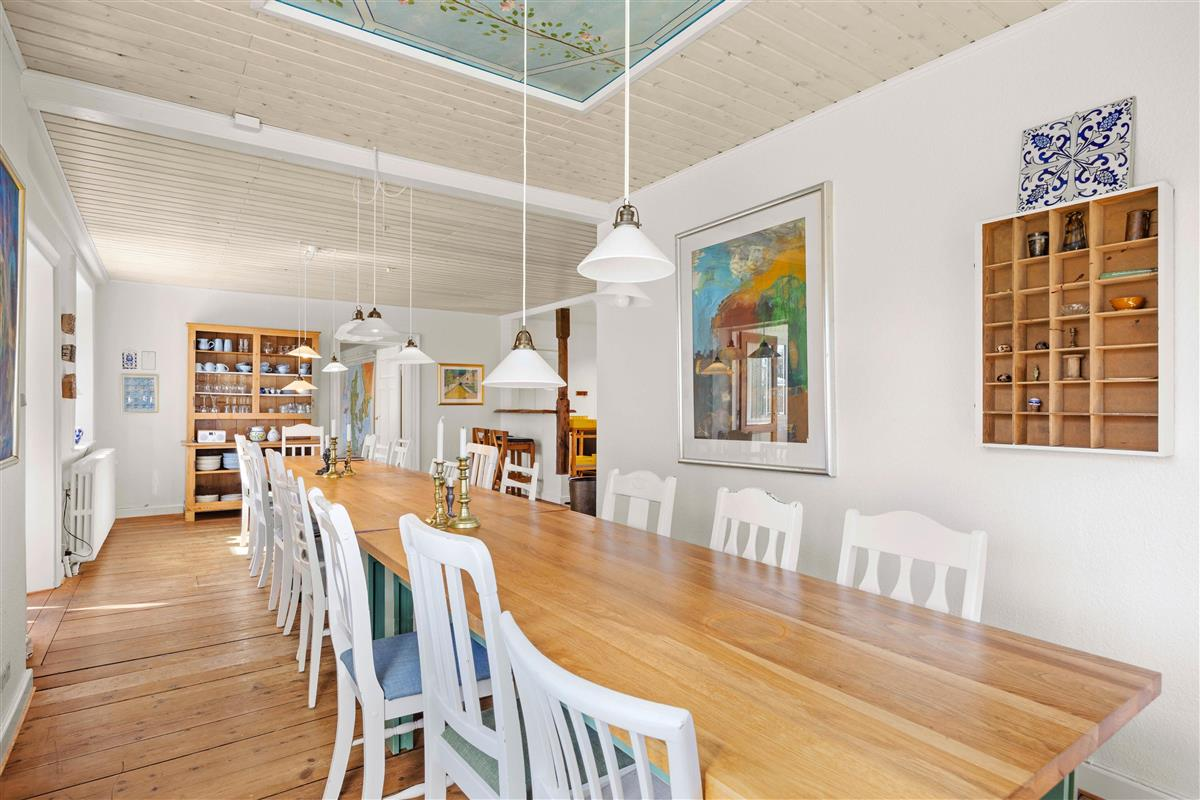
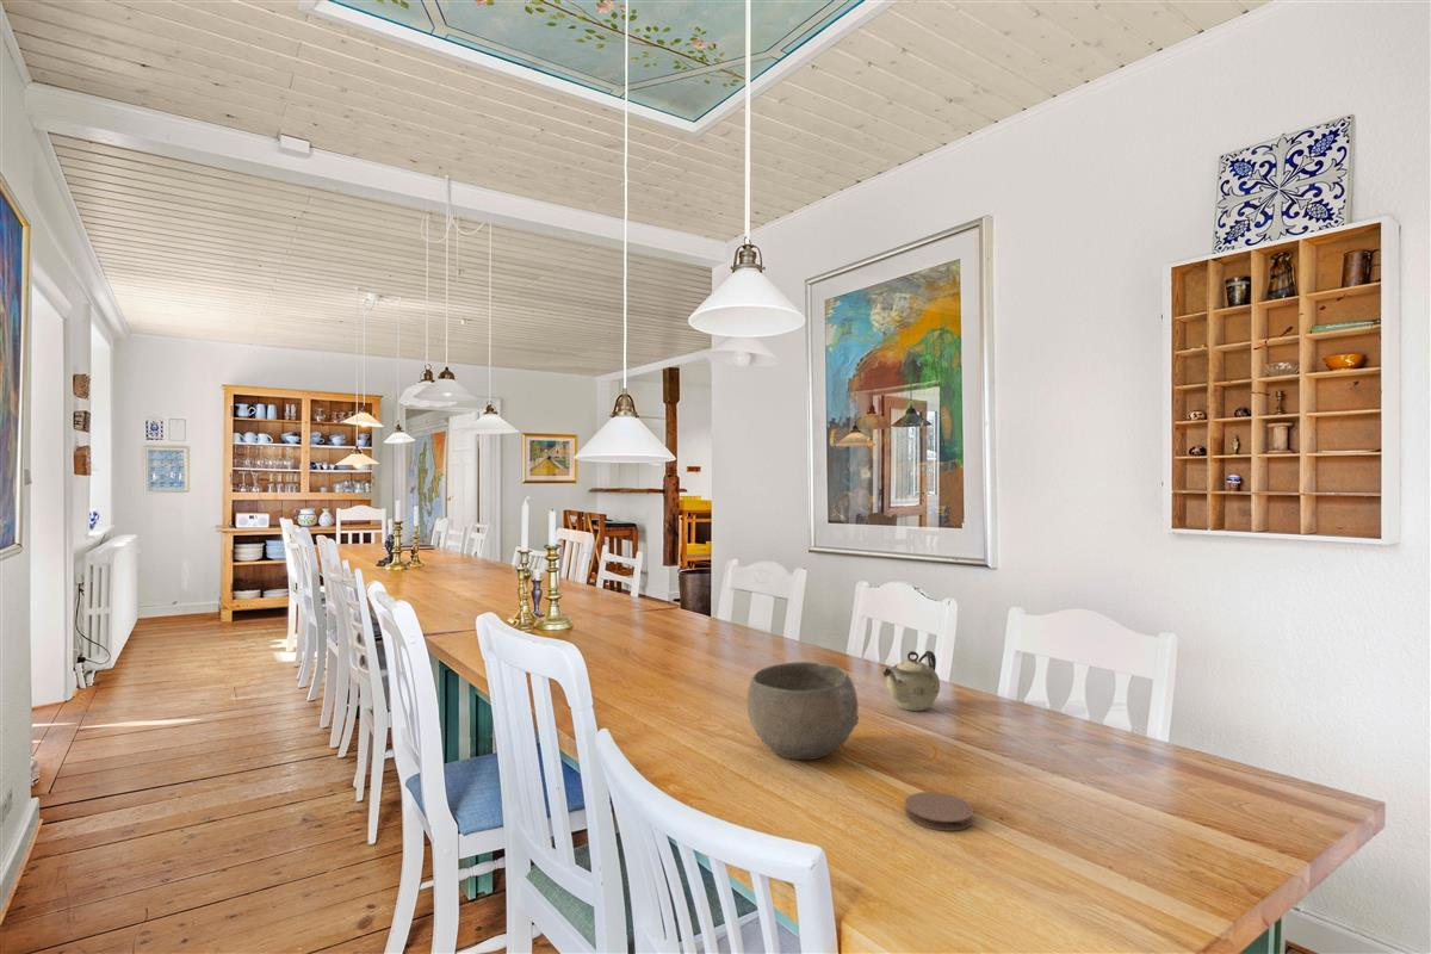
+ coaster [904,791,975,832]
+ bowl [747,661,860,761]
+ teapot [882,650,941,712]
